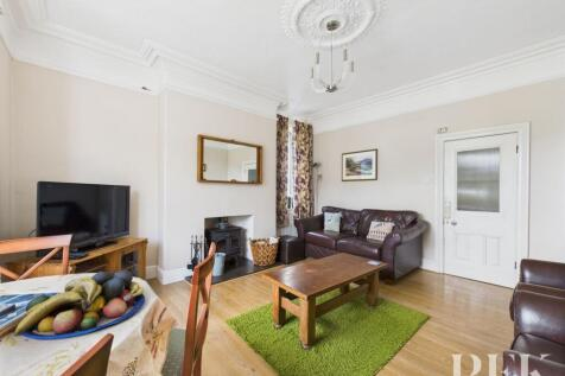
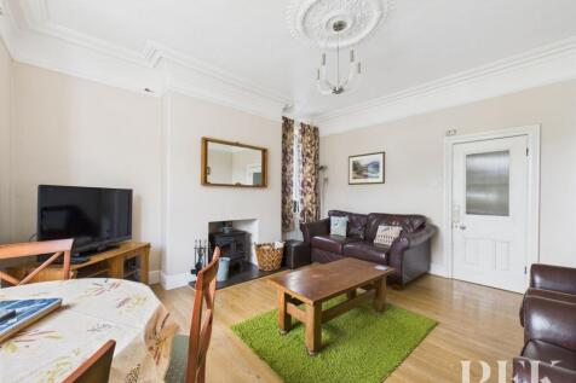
- fruit bowl [14,269,146,340]
